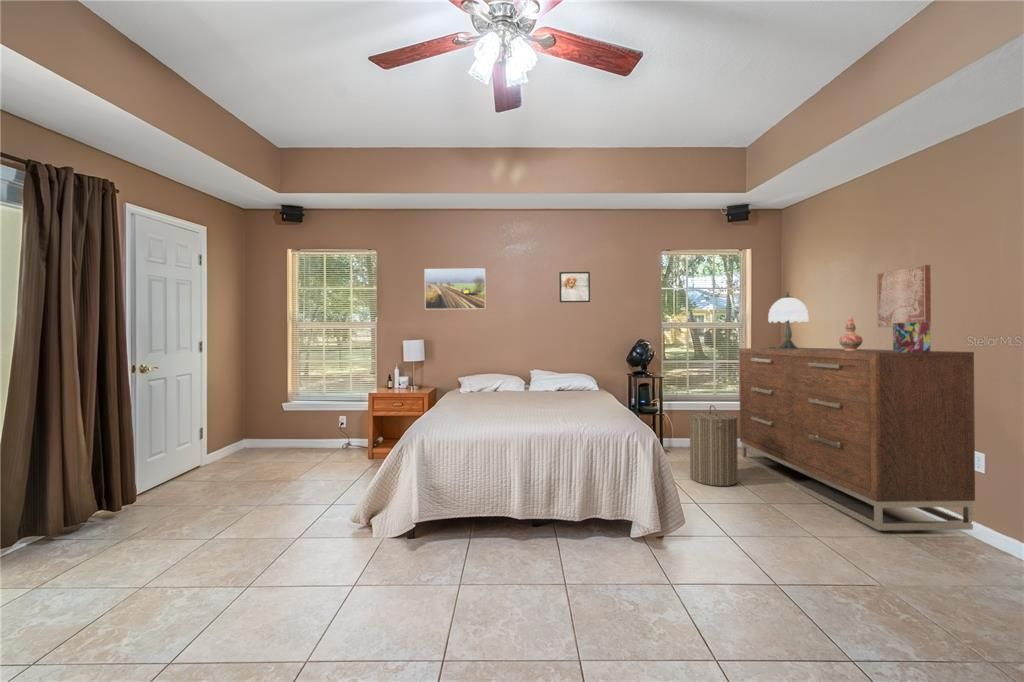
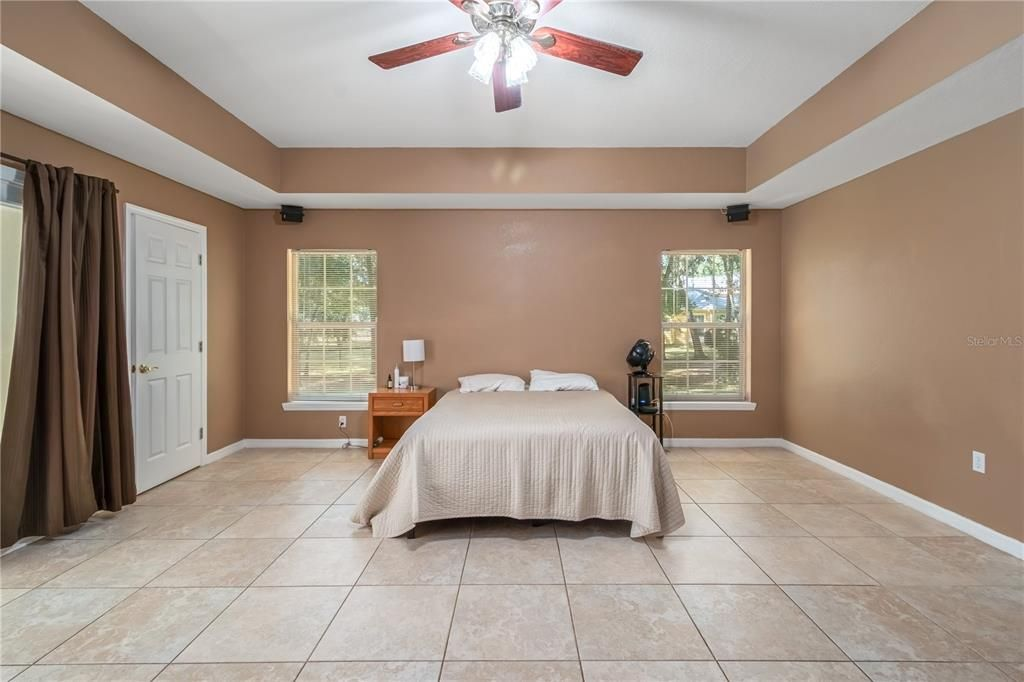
- decorative vase [838,315,864,350]
- table lamp [767,291,811,349]
- wall art [876,264,932,328]
- dresser [738,347,976,531]
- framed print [558,271,591,303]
- decorative box [892,322,931,353]
- laundry hamper [688,404,739,487]
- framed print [424,267,487,311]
